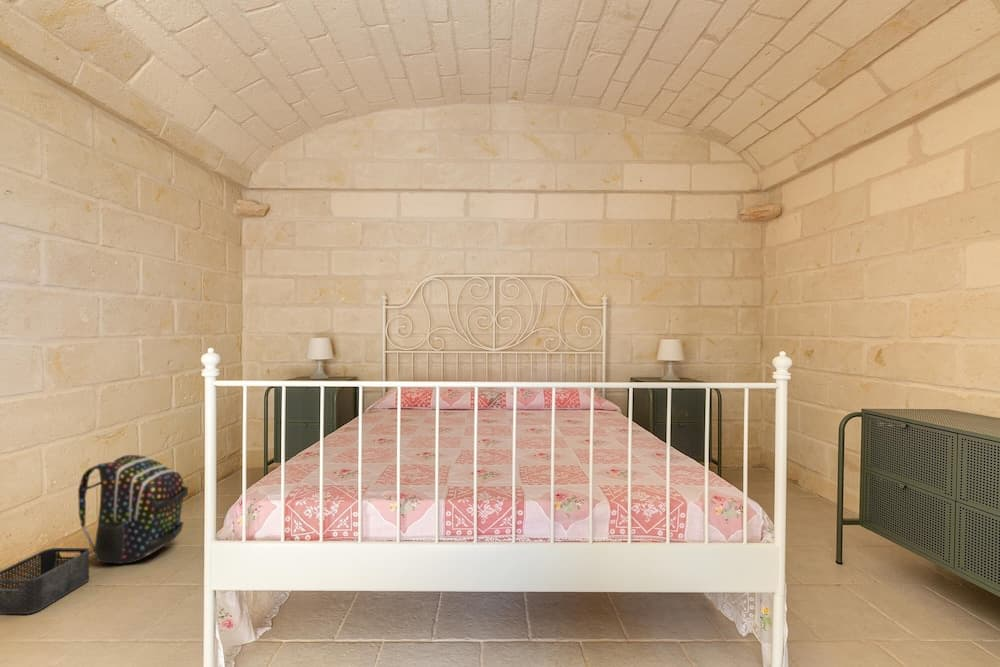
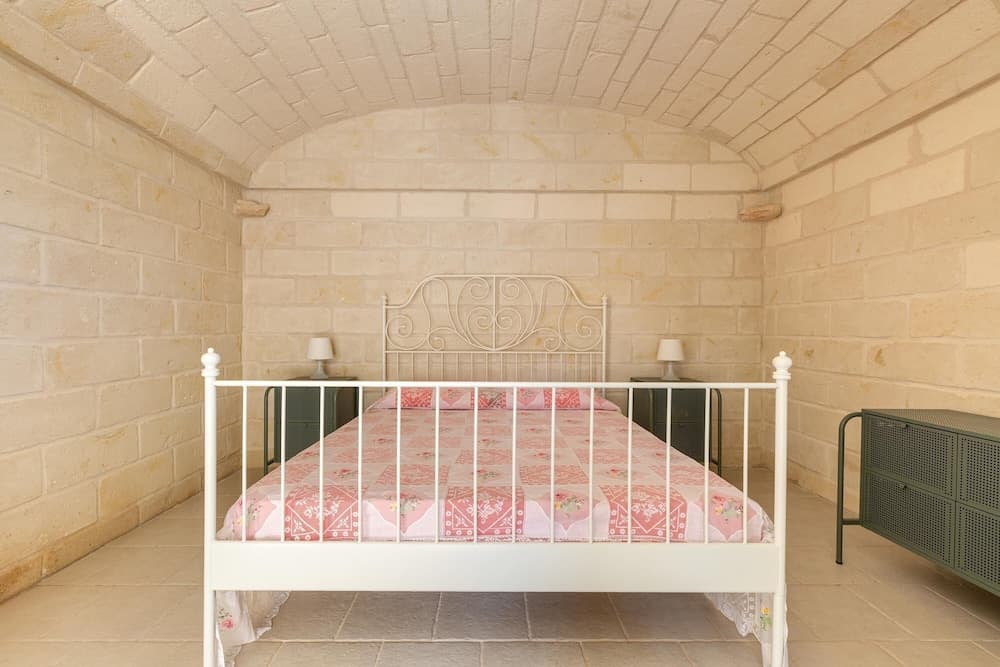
- storage bin [0,547,90,615]
- backpack [77,454,189,565]
